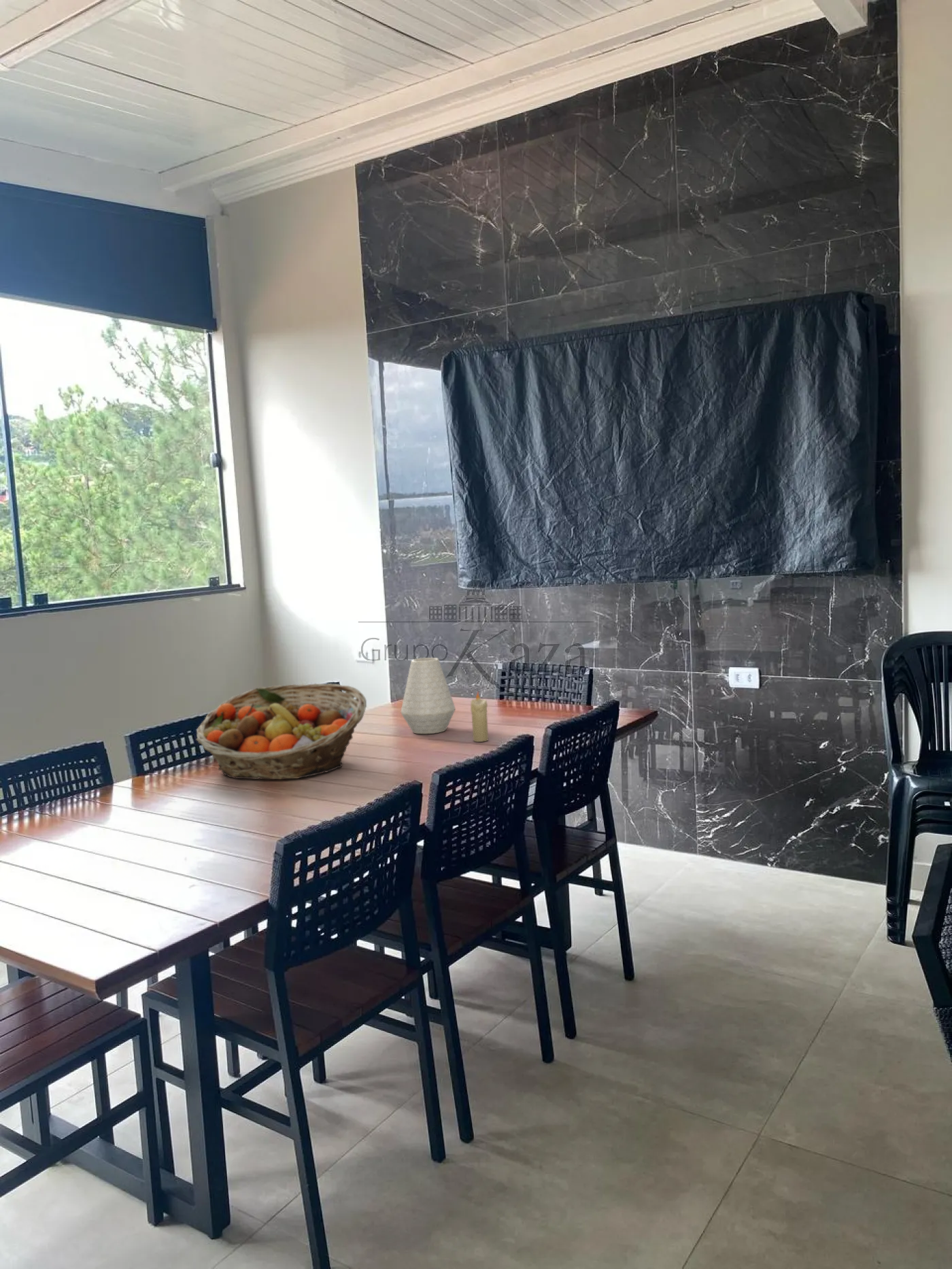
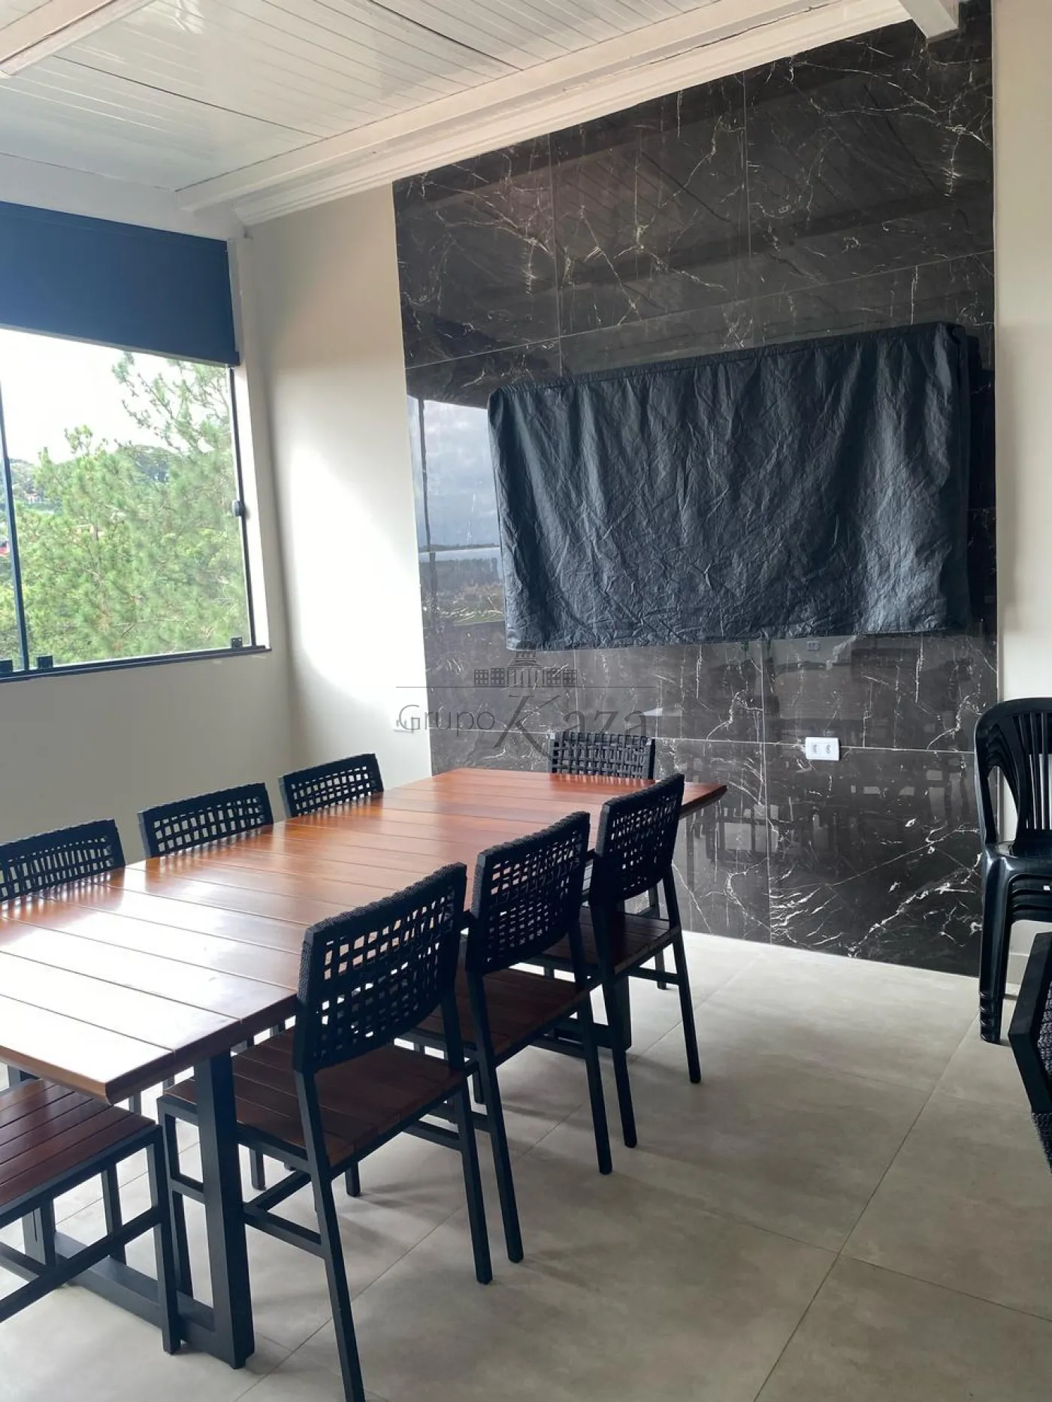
- fruit basket [195,683,367,780]
- candle [470,691,489,743]
- vase [401,657,456,734]
